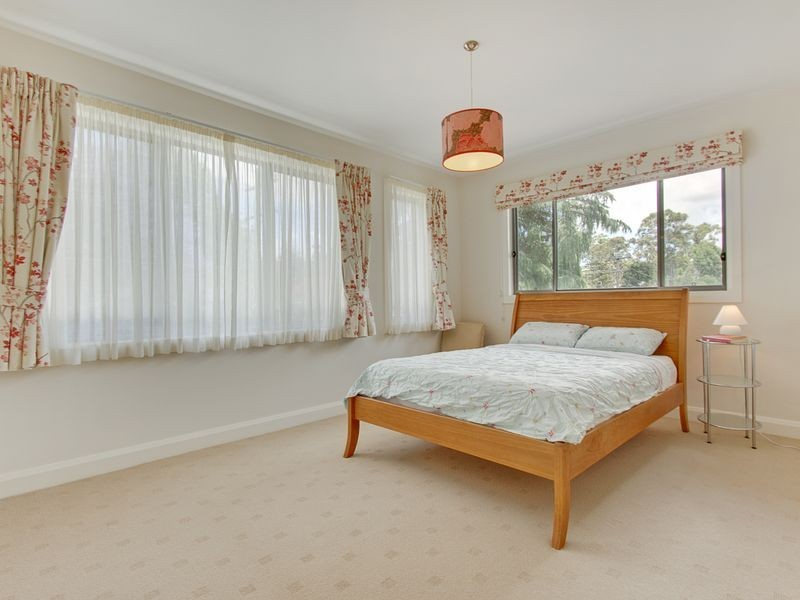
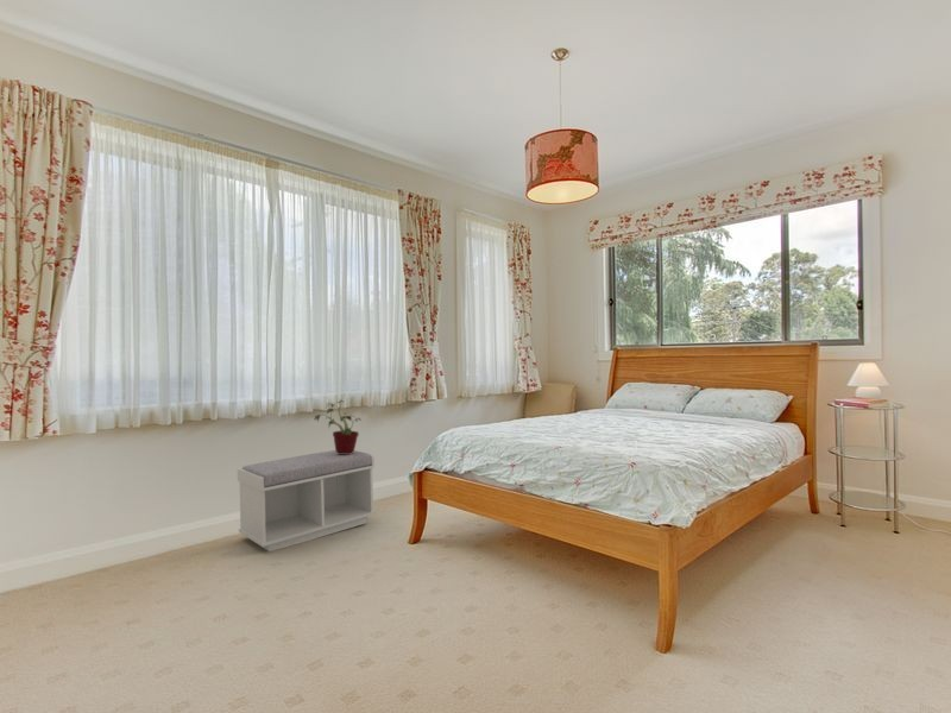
+ bench [237,449,377,553]
+ potted plant [313,398,363,454]
